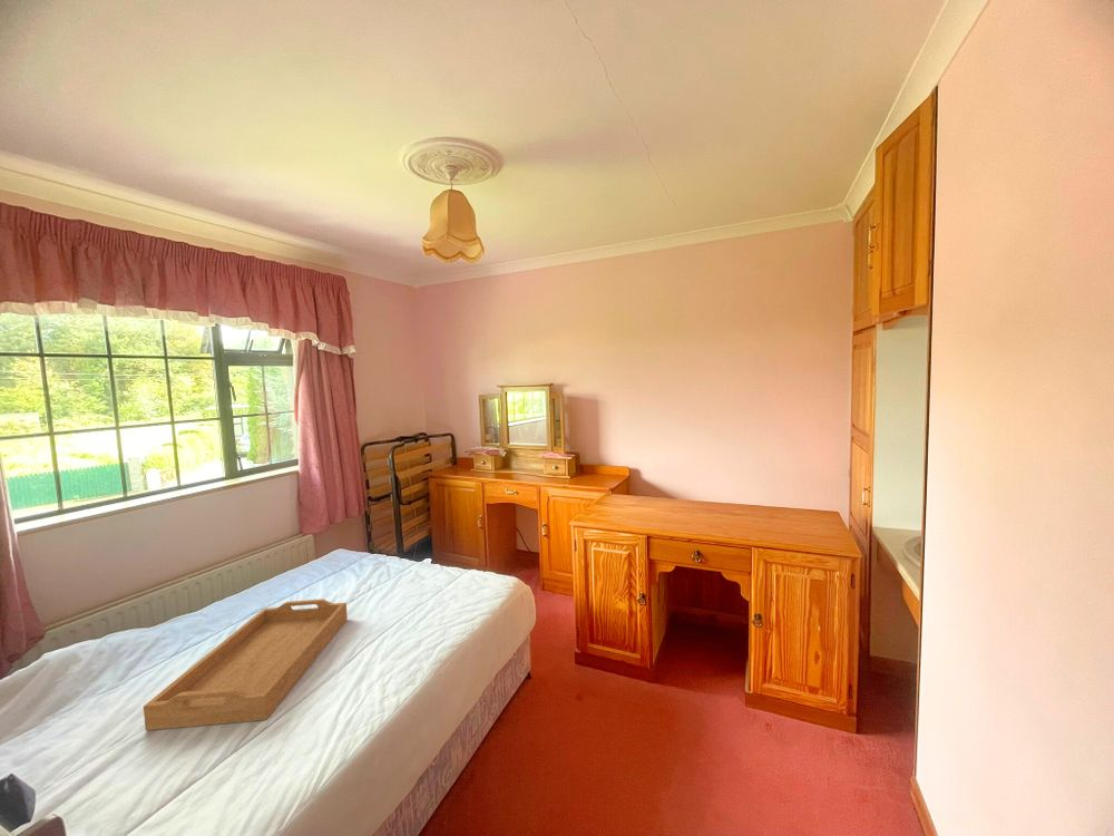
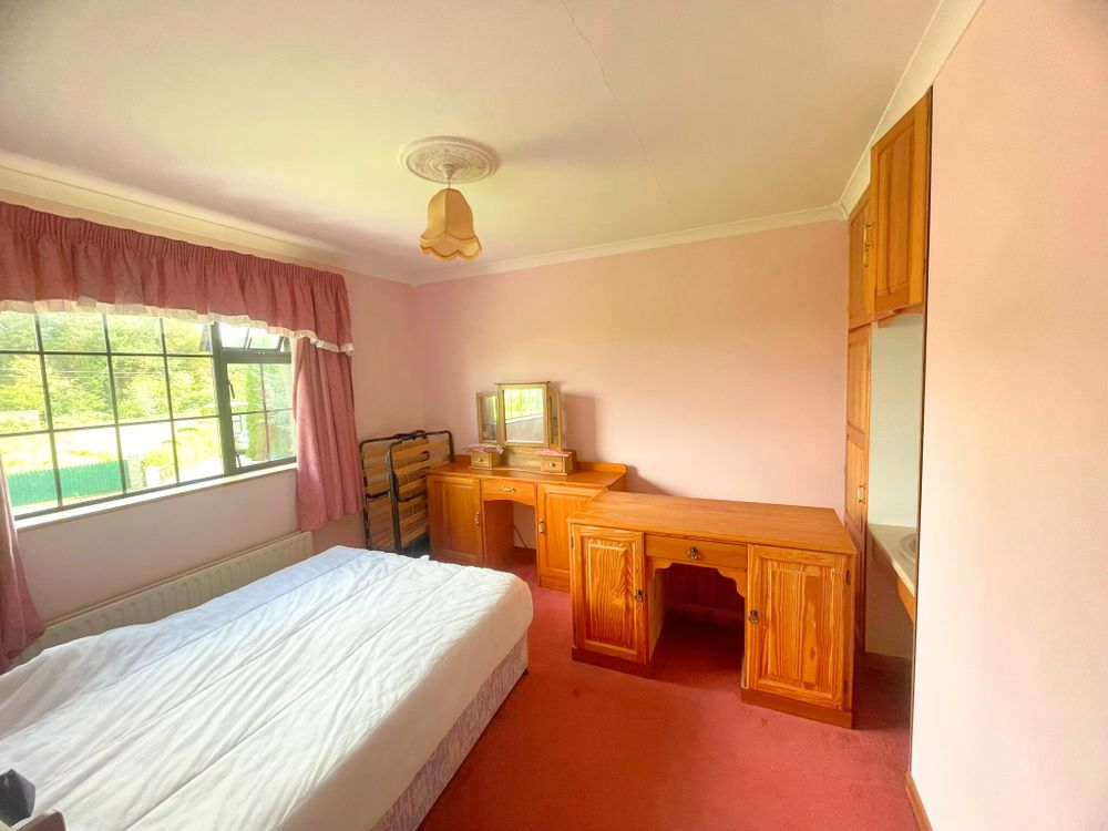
- serving tray [143,599,349,731]
